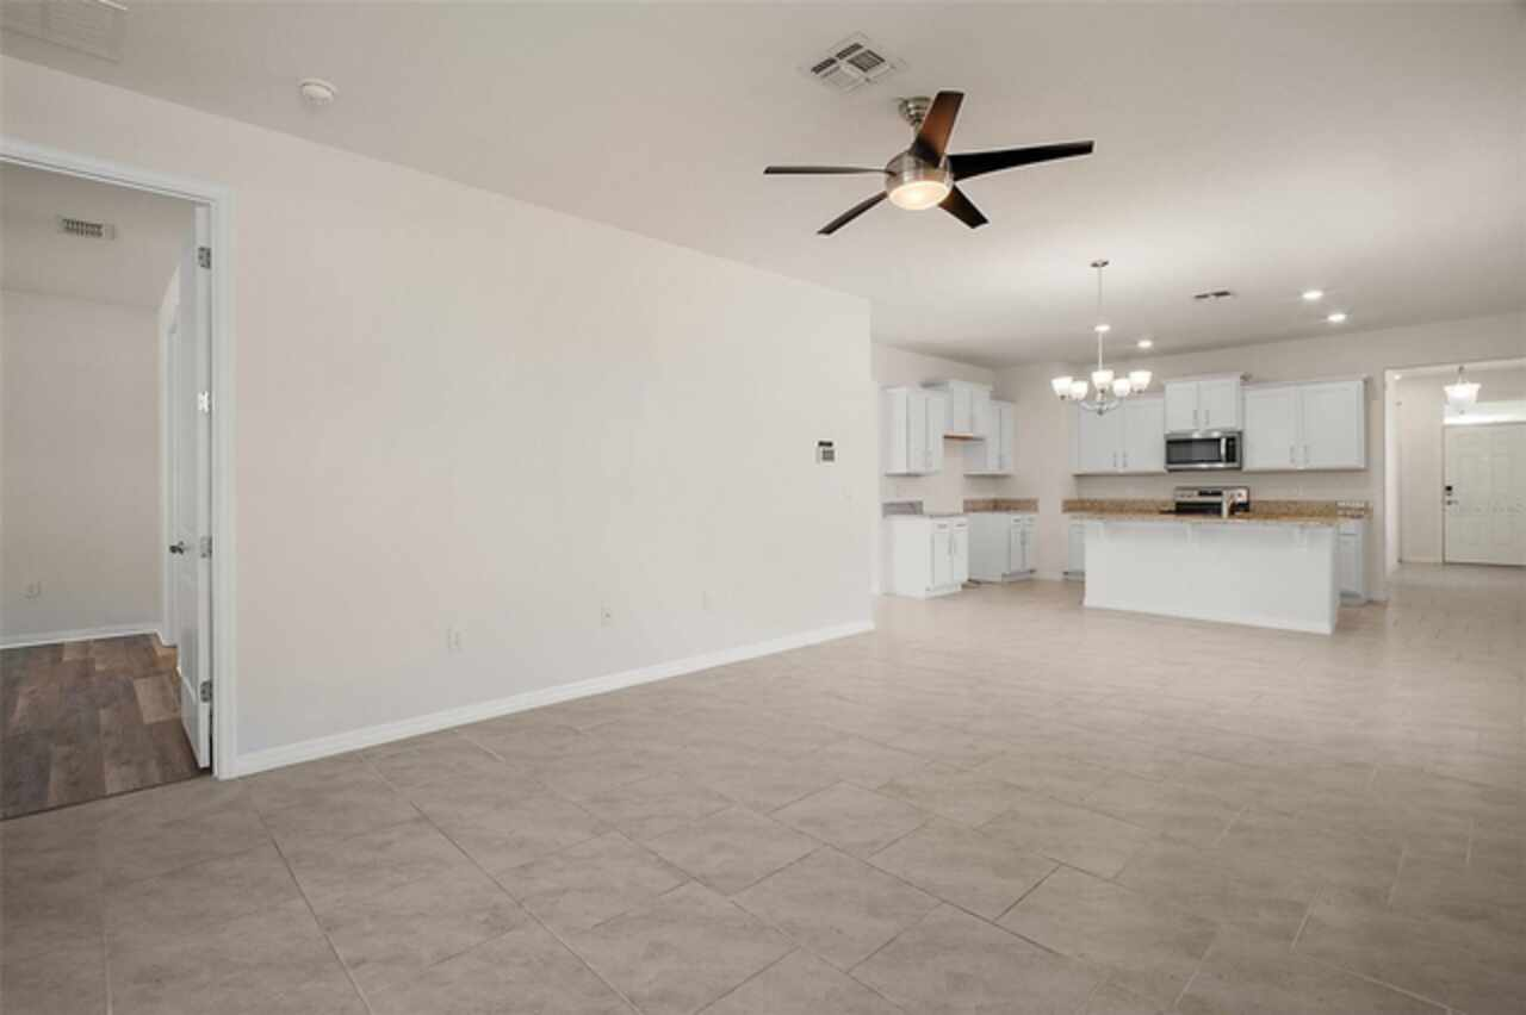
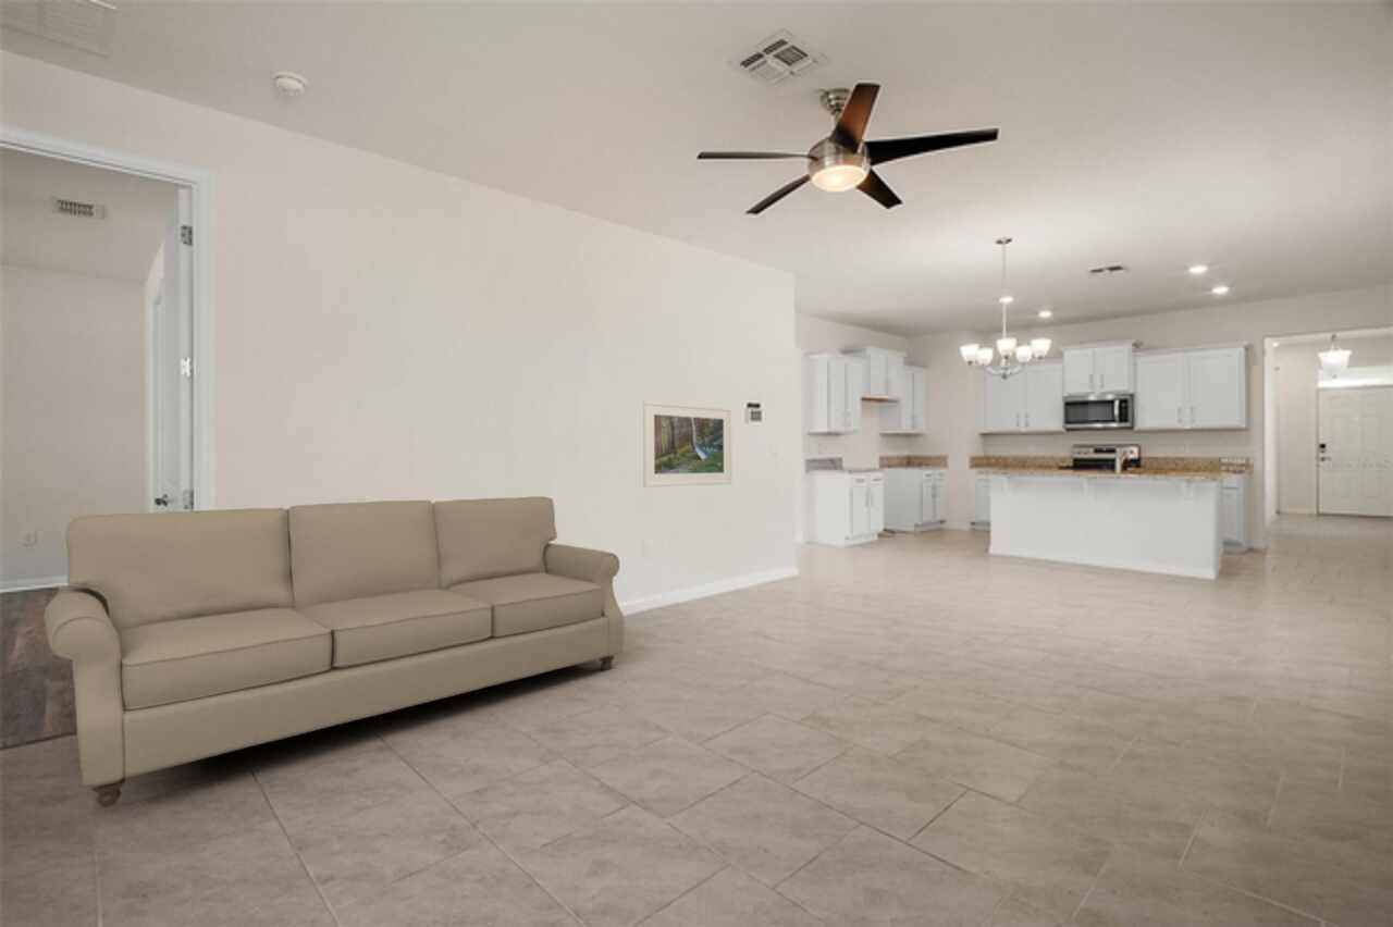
+ sofa [42,495,626,808]
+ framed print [642,400,734,489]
